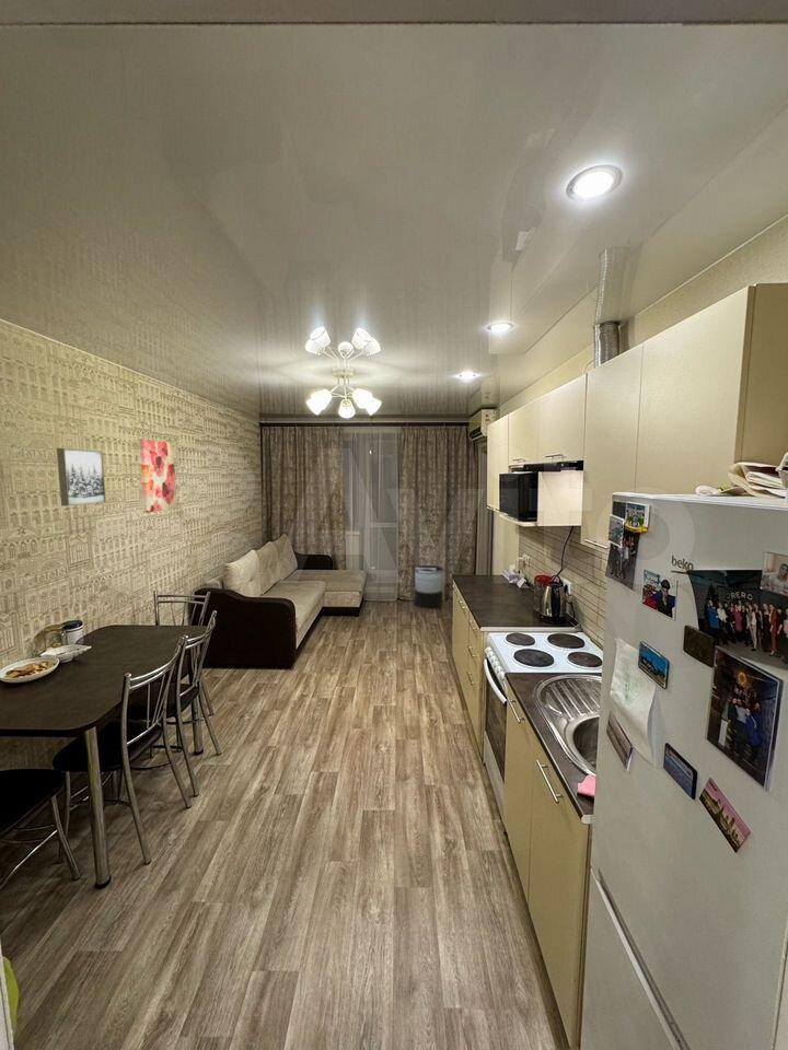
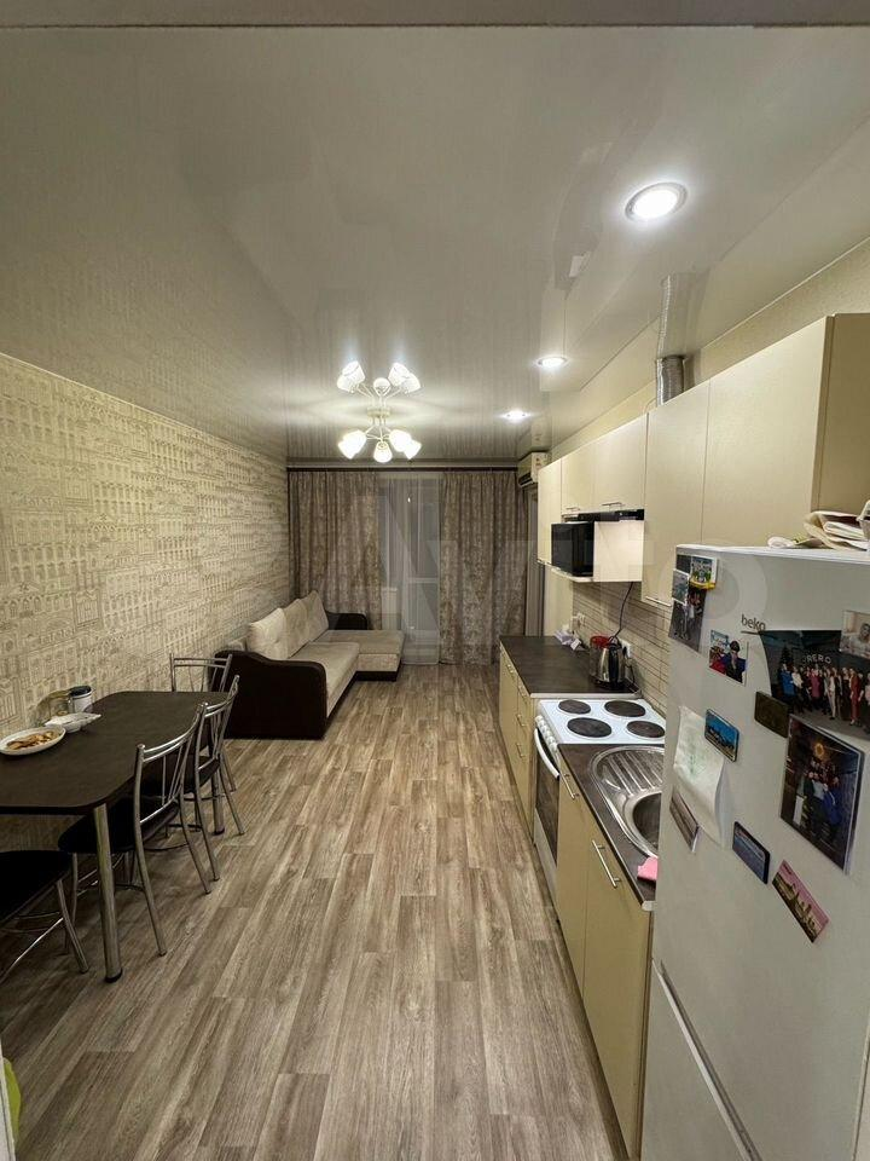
- trash can [414,564,444,609]
- wall art [138,438,177,514]
- wall art [56,447,107,508]
